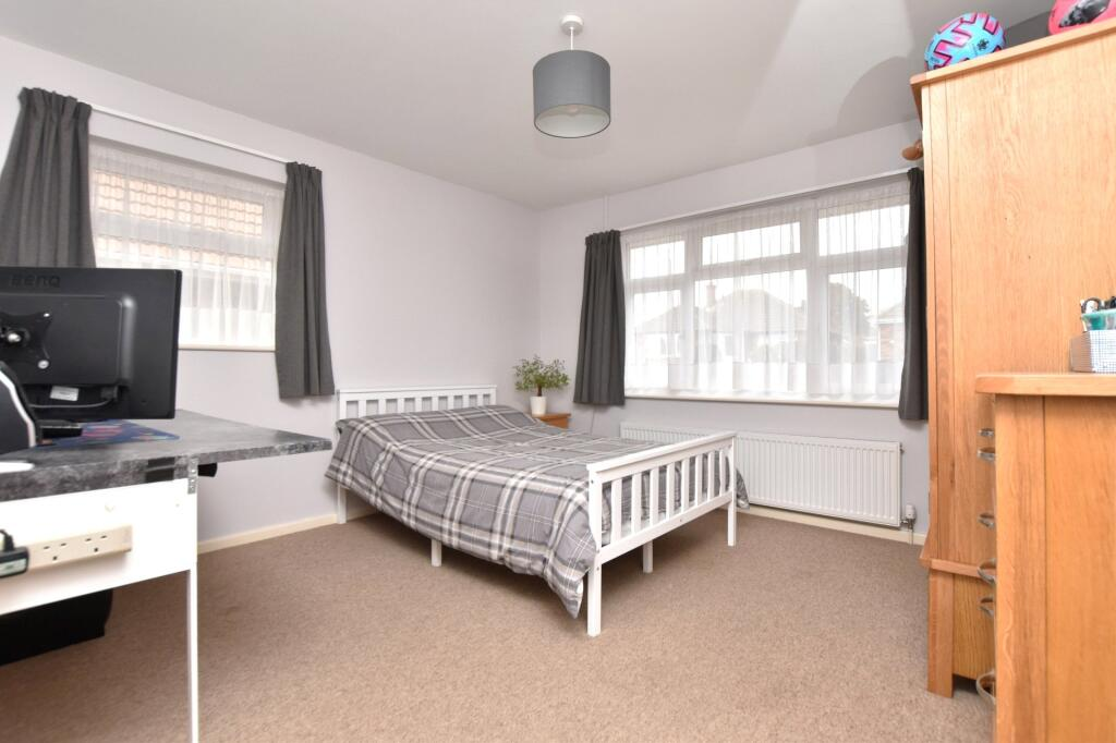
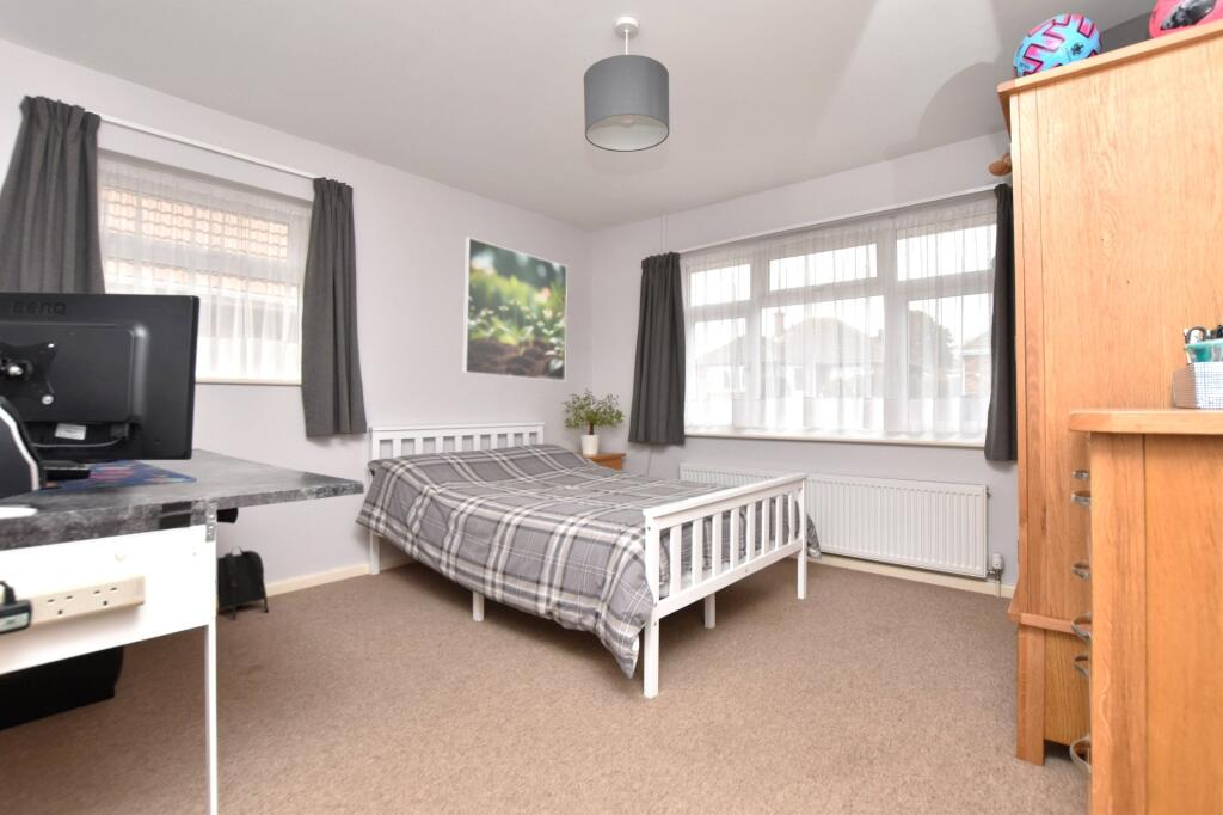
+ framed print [461,237,569,382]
+ backpack [216,545,269,620]
